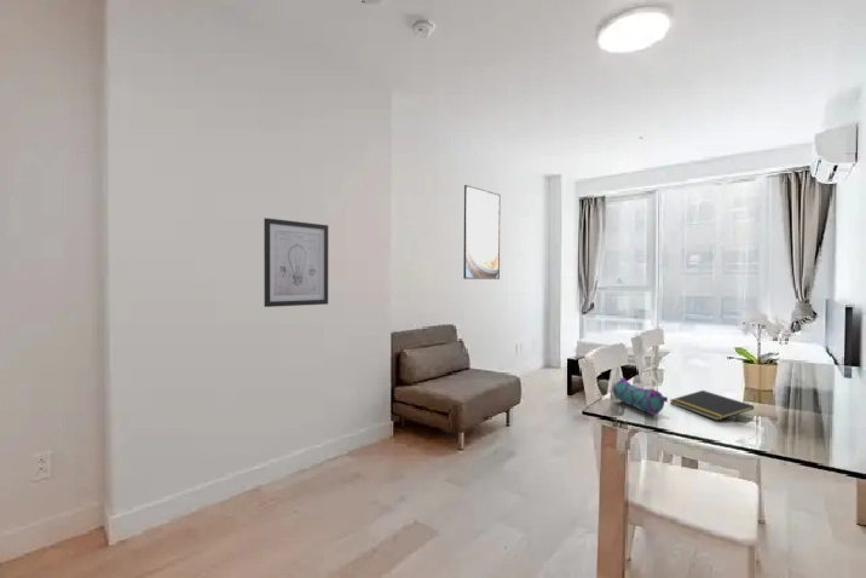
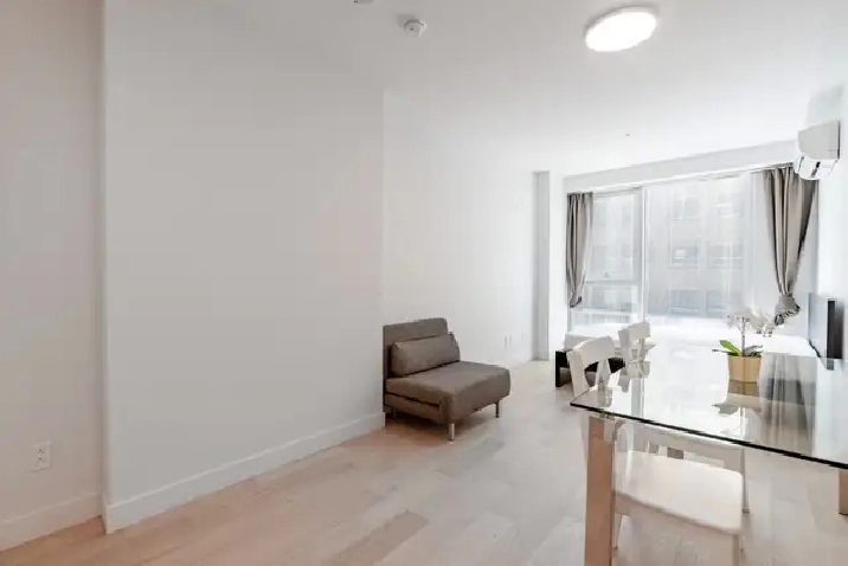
- notepad [670,389,755,422]
- pencil case [612,377,669,416]
- wall art [262,216,329,308]
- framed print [462,184,502,281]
